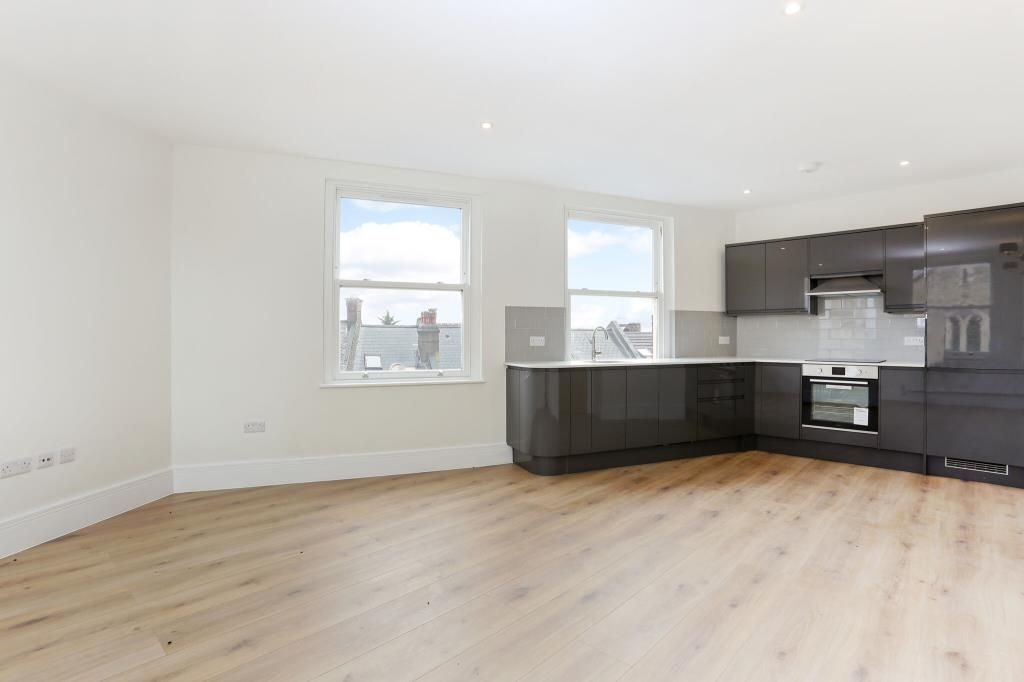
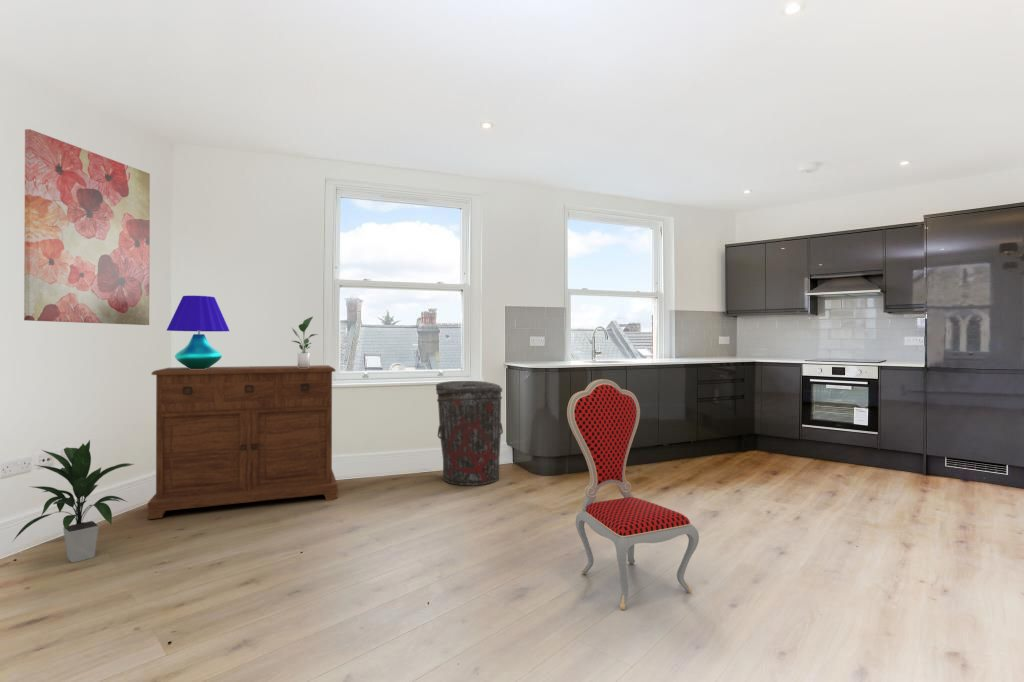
+ indoor plant [12,439,134,564]
+ sideboard [147,364,338,520]
+ trash can [435,380,504,487]
+ table lamp [165,294,230,369]
+ dining chair [566,378,700,611]
+ potted plant [291,316,320,368]
+ wall art [23,128,151,326]
